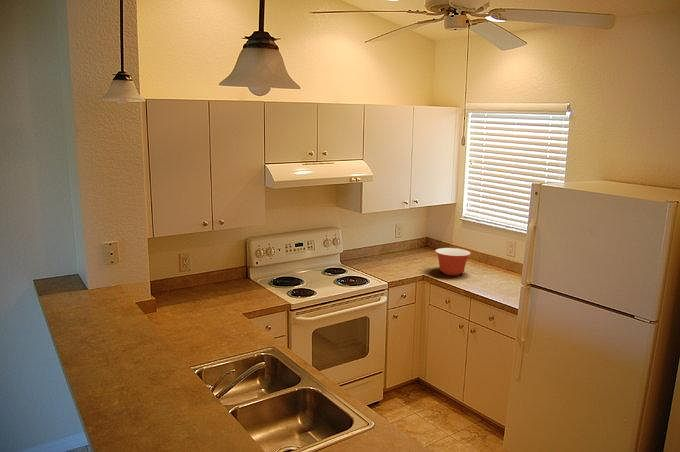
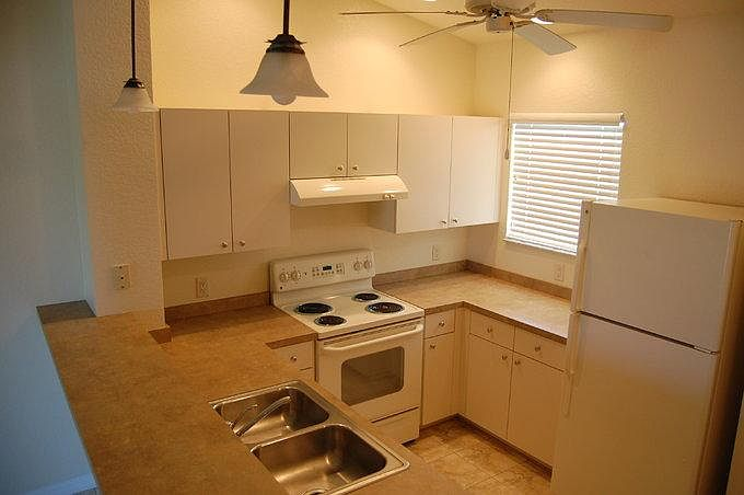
- mixing bowl [435,247,472,276]
